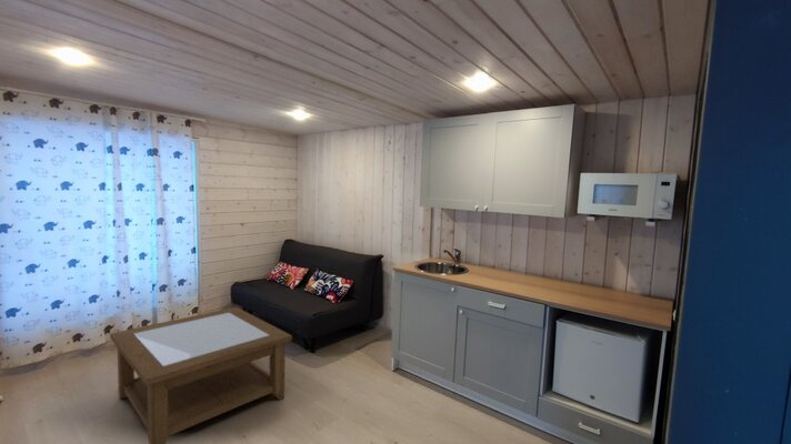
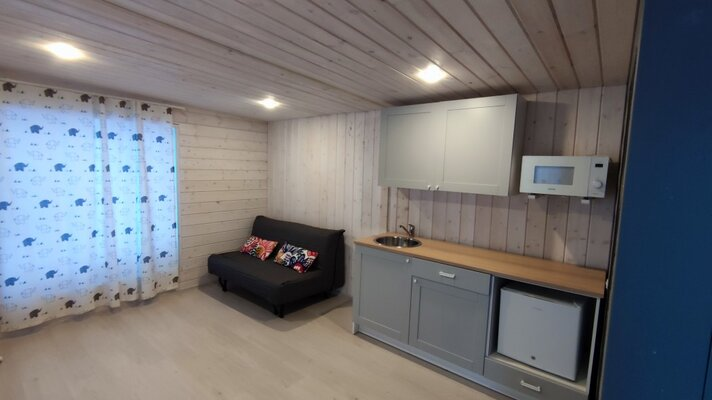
- coffee table [109,306,293,444]
